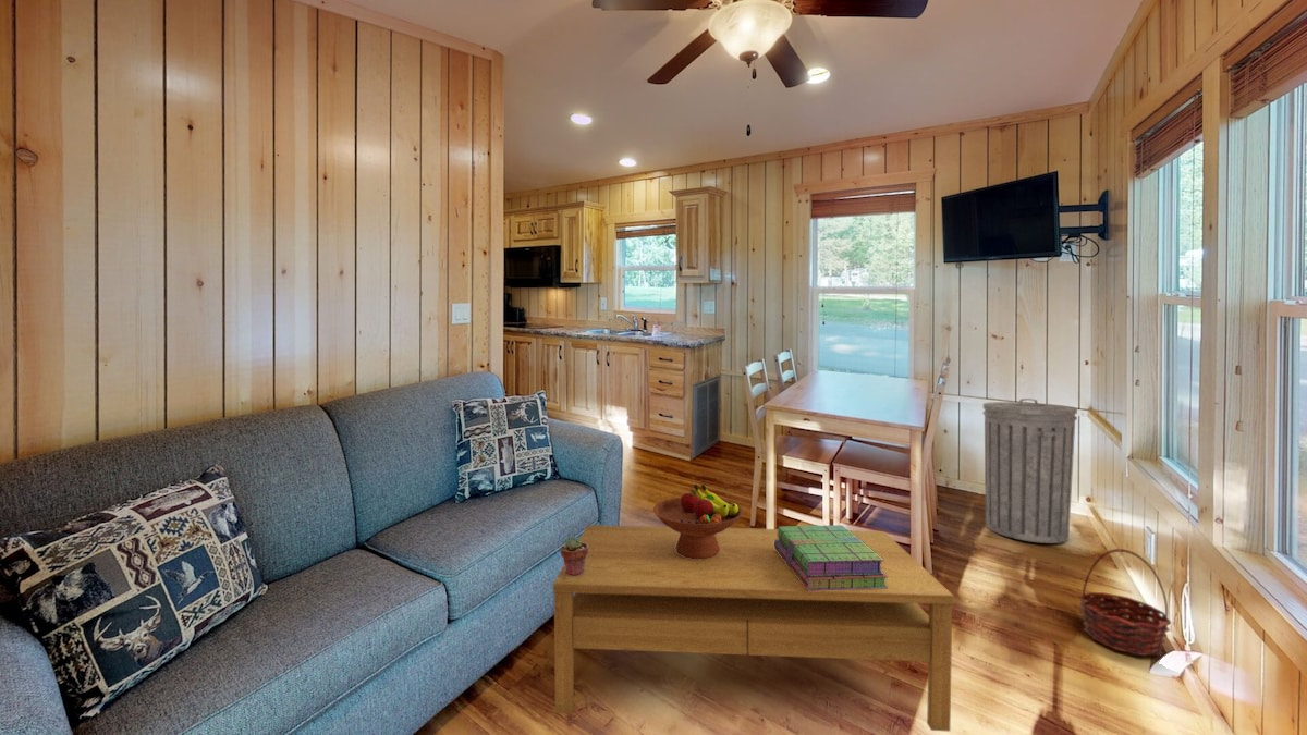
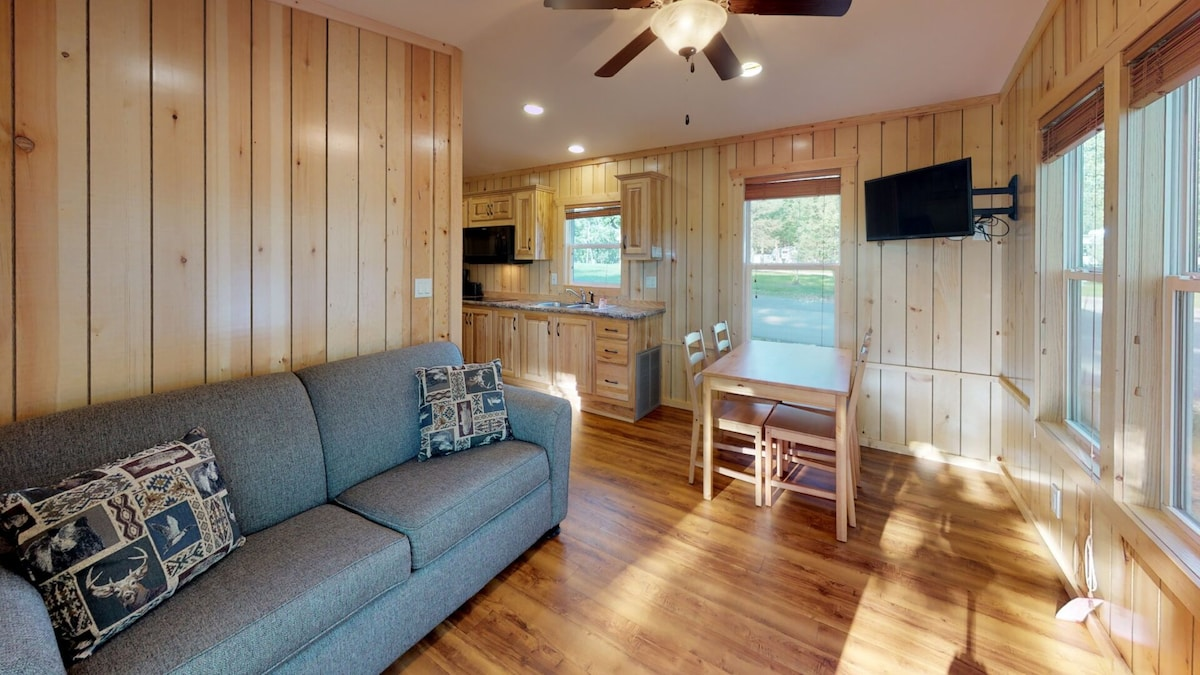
- potted succulent [560,535,588,576]
- basket [1077,548,1172,657]
- fruit bowl [652,483,744,559]
- trash can [981,397,1078,544]
- coffee table [552,524,955,733]
- stack of books [773,524,889,591]
